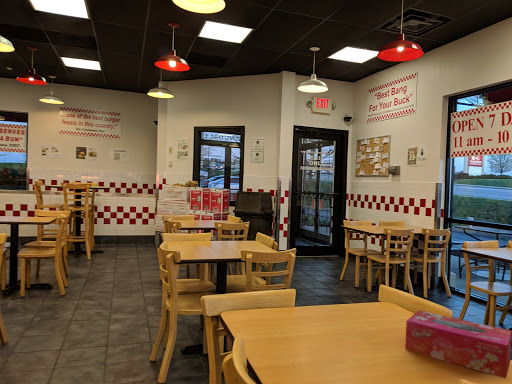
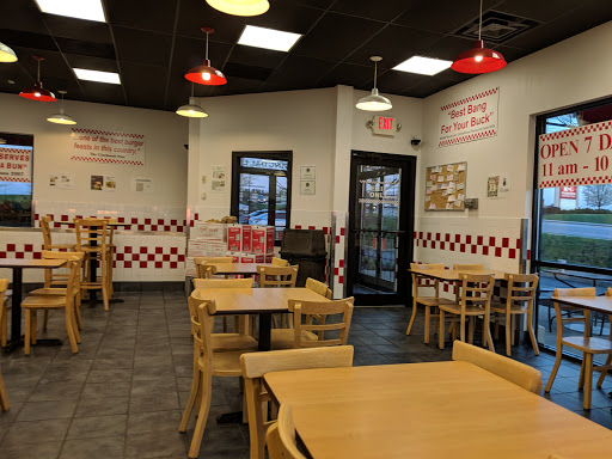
- tissue box [404,309,512,379]
